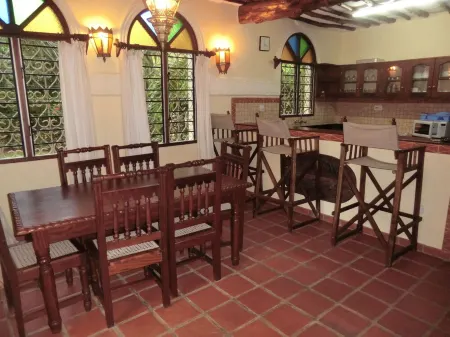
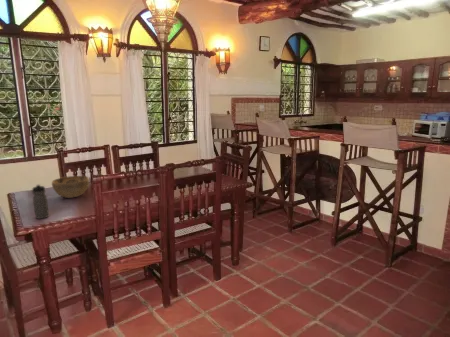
+ decorative bowl [51,175,90,199]
+ water bottle [31,183,50,220]
